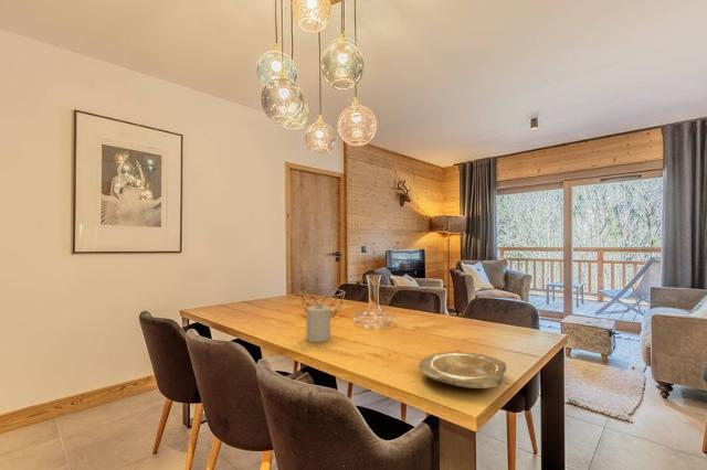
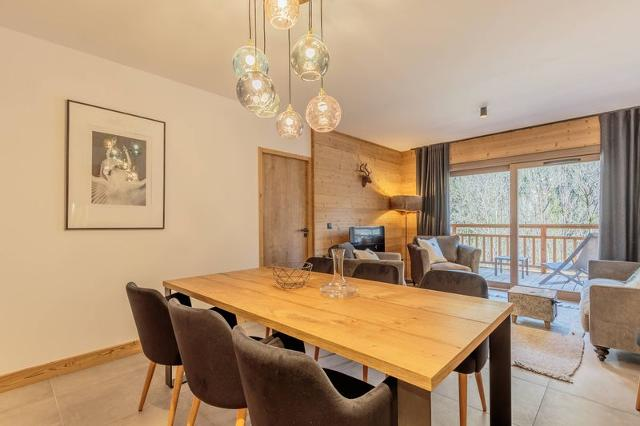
- plate [418,351,507,389]
- candle [305,301,331,343]
